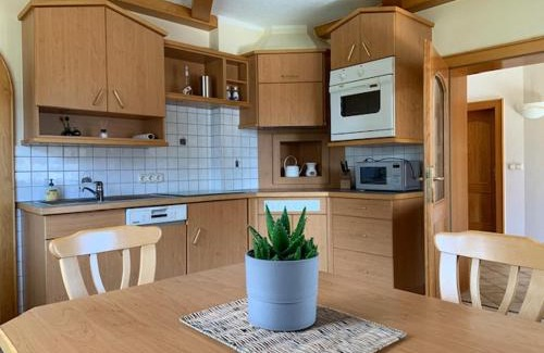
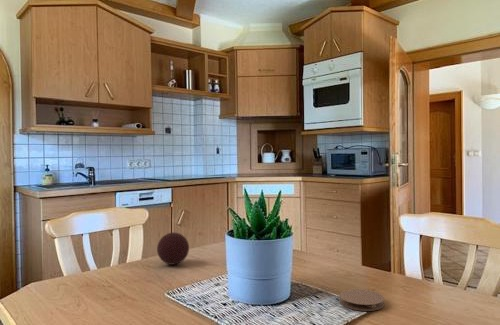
+ coaster [338,288,385,312]
+ decorative ball [156,231,190,266]
